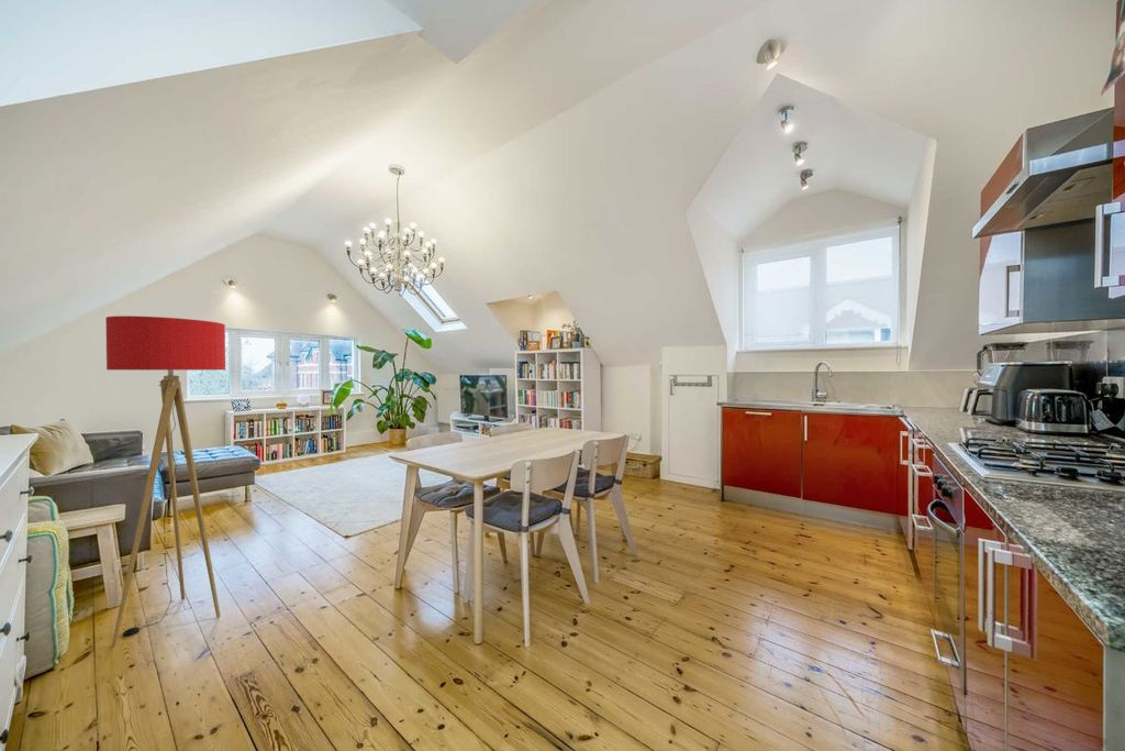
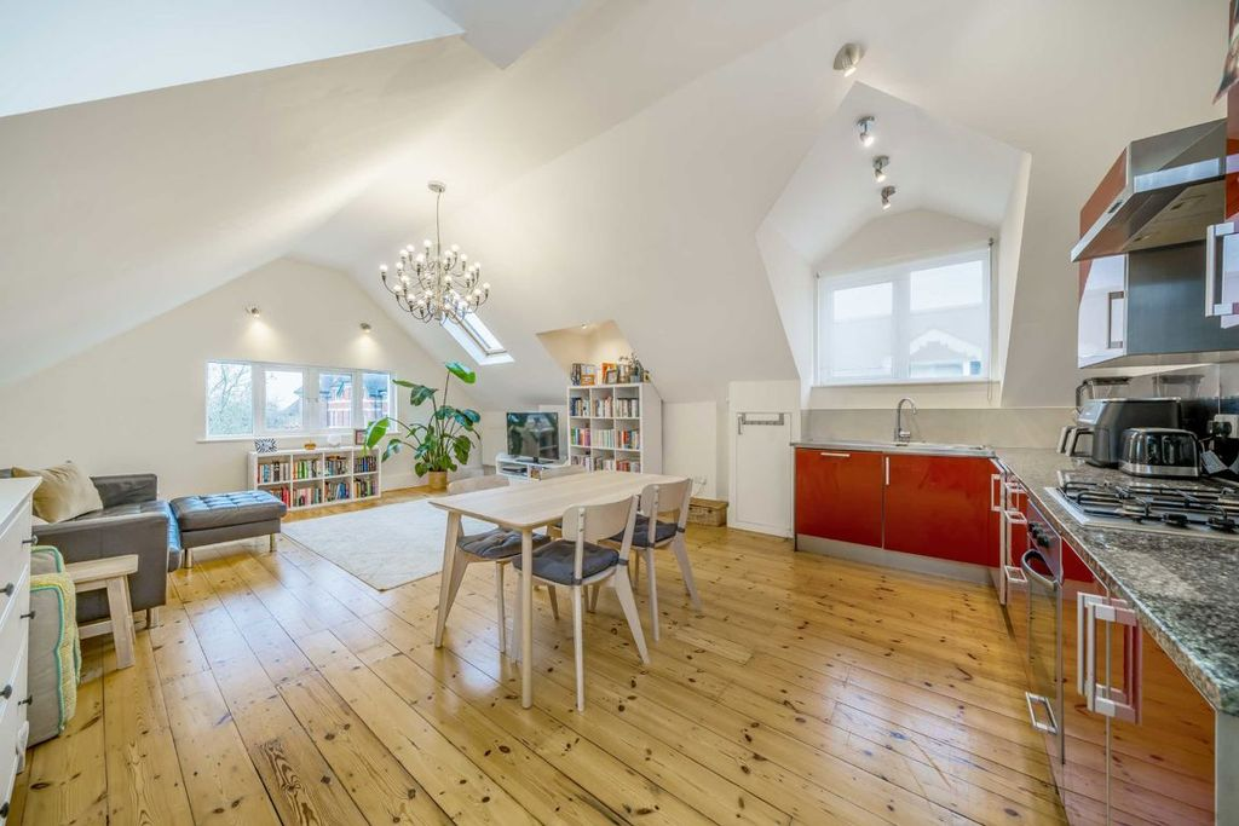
- floor lamp [104,314,226,648]
